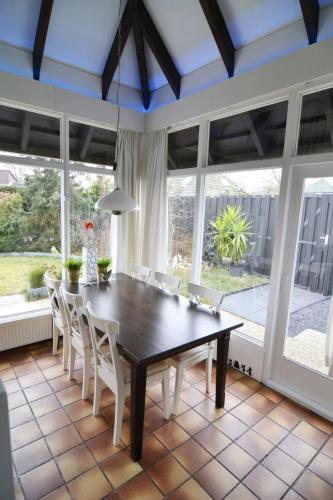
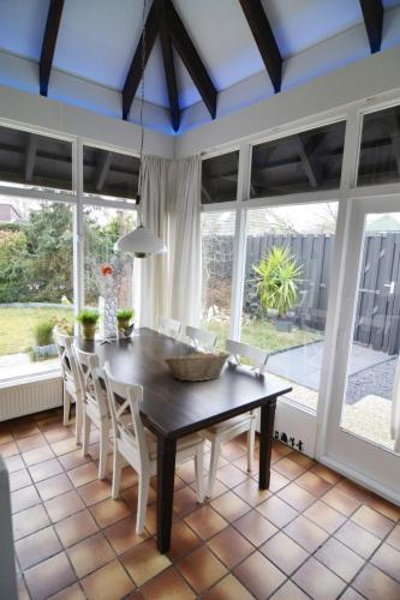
+ fruit basket [162,349,232,383]
